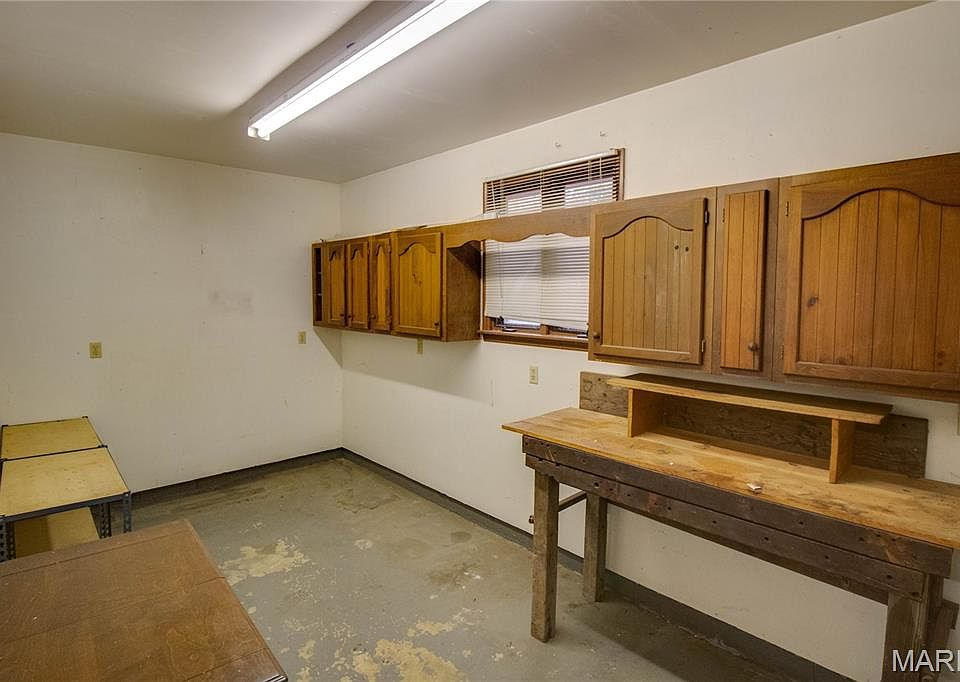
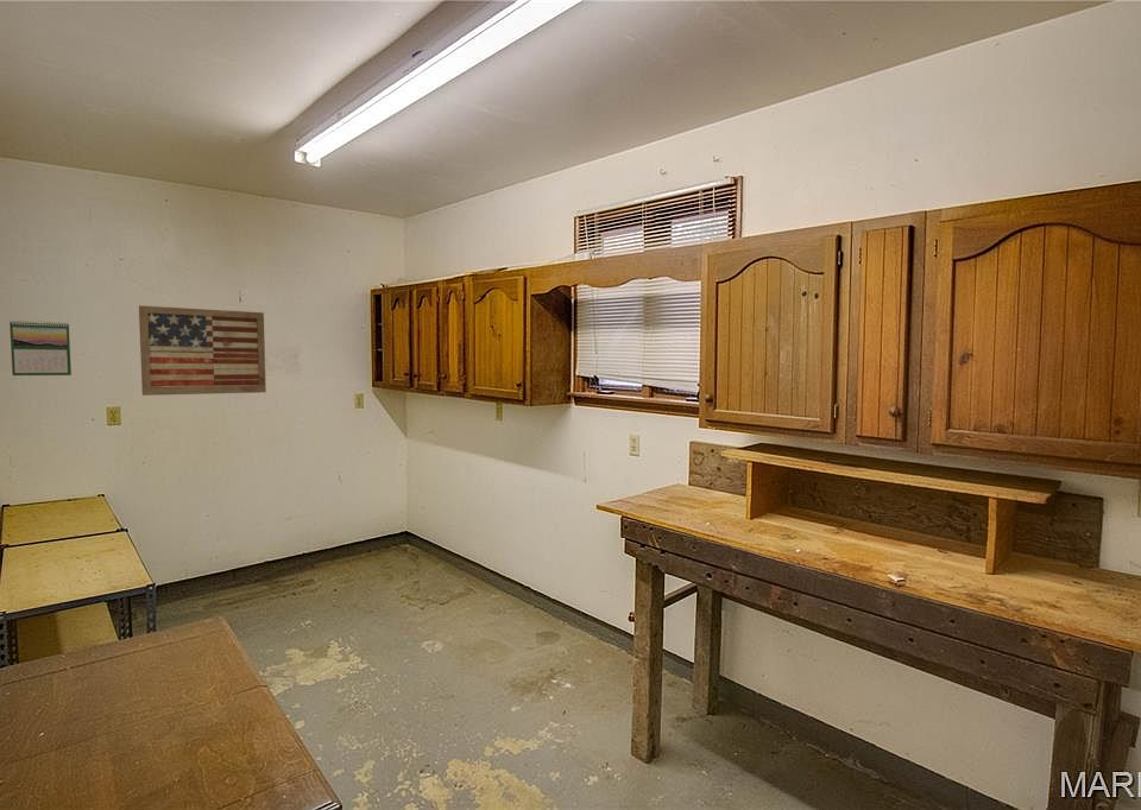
+ wall art [138,304,267,397]
+ calendar [8,319,73,376]
